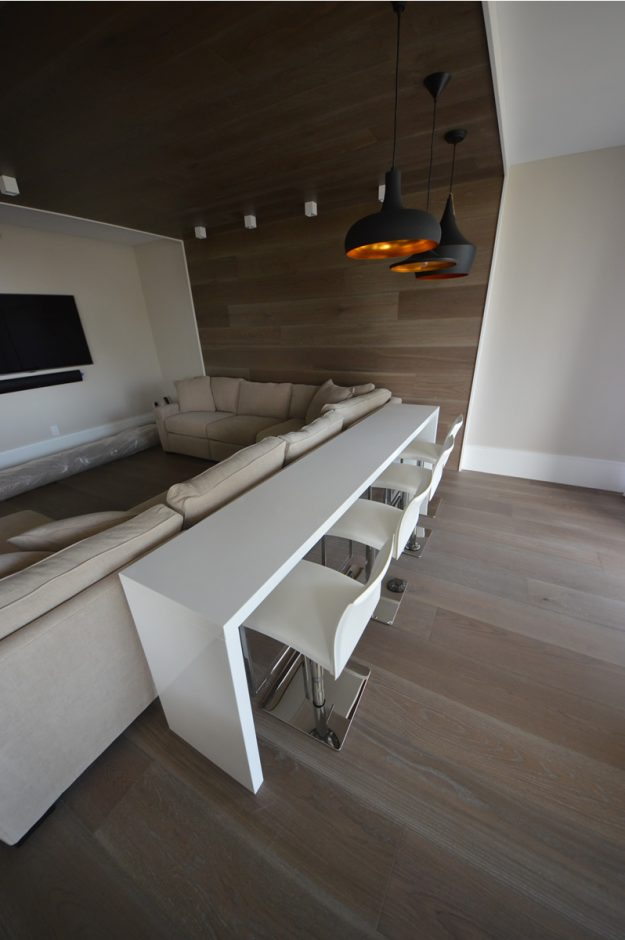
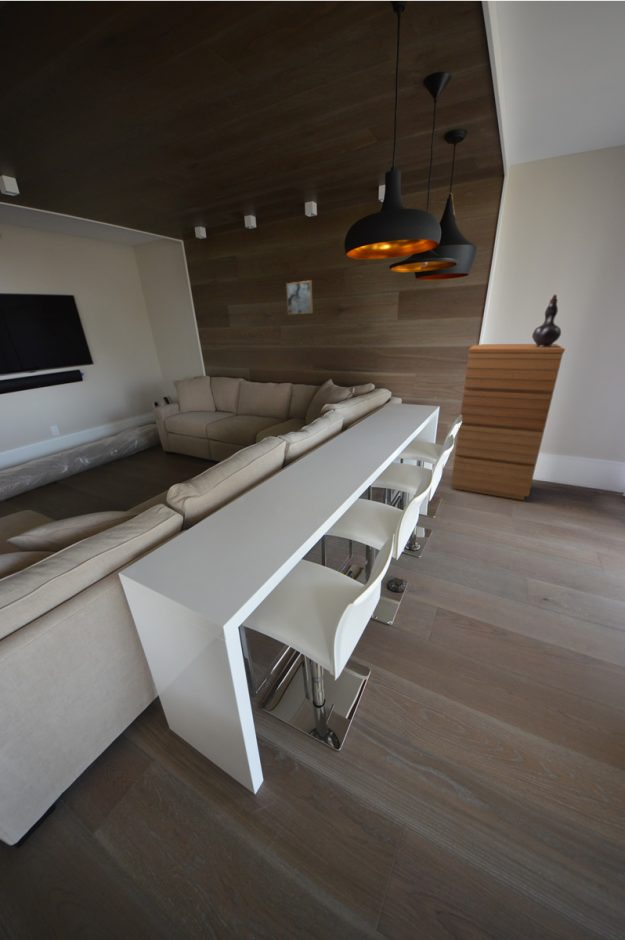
+ decorative vase [531,293,562,347]
+ dresser [450,343,566,501]
+ wall art [285,280,314,315]
